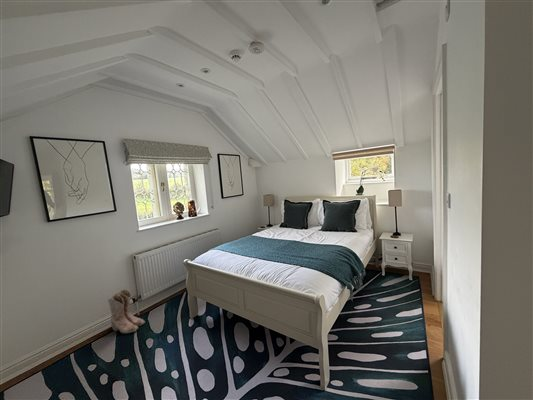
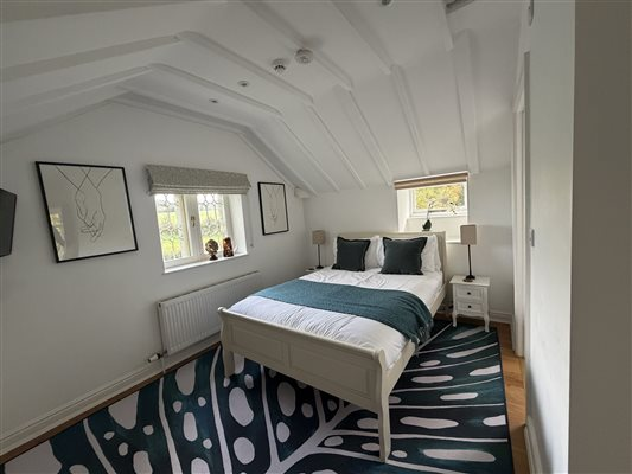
- boots [107,288,146,334]
